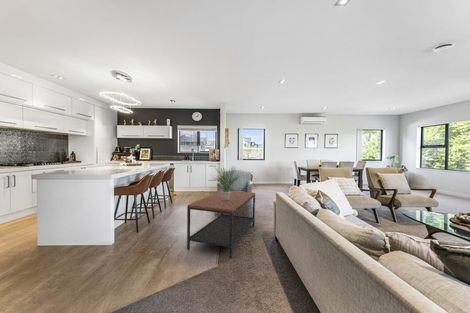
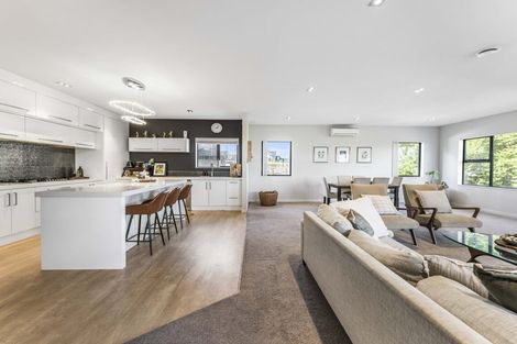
- coffee table [186,190,256,259]
- potted plant [214,165,241,200]
- armchair [213,169,254,218]
